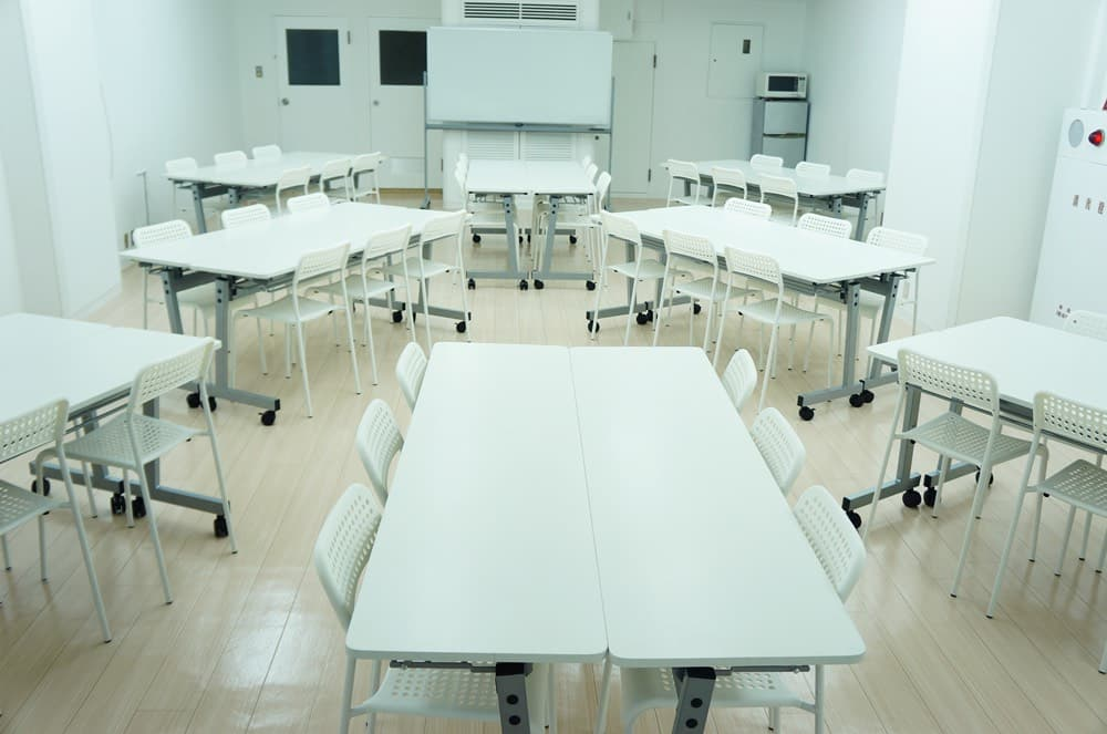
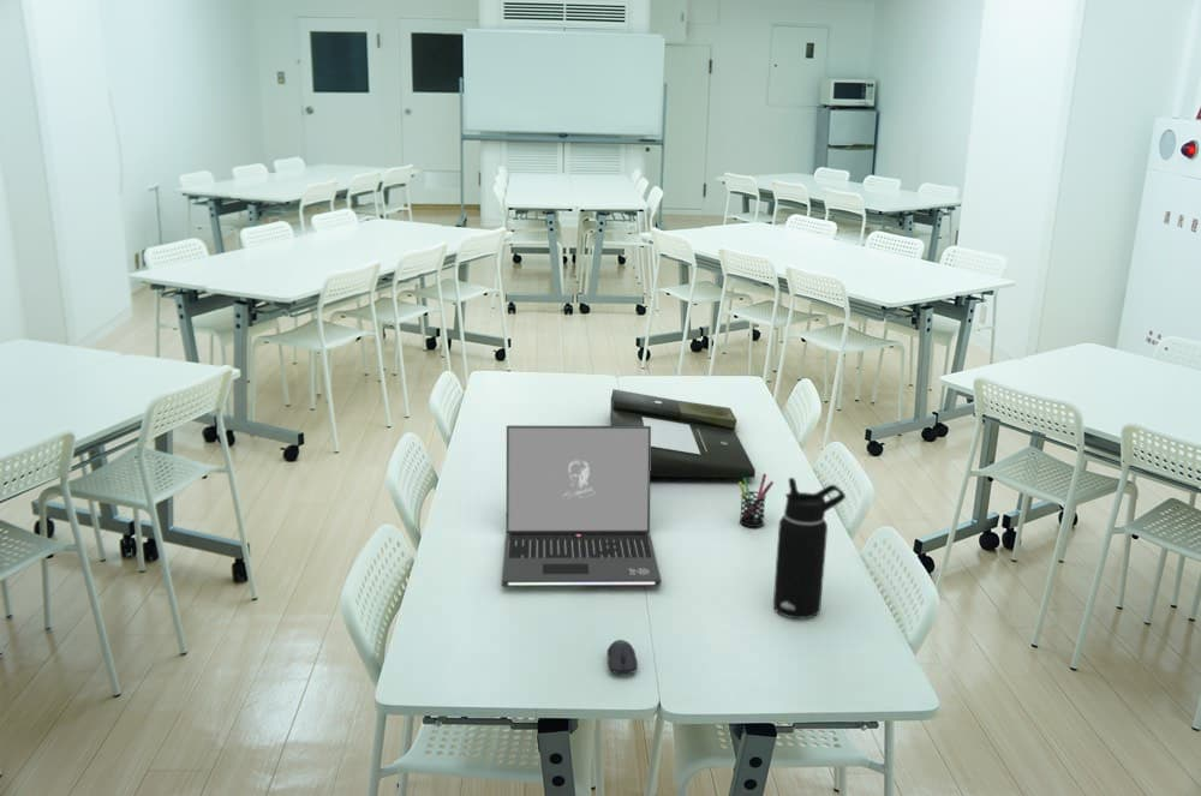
+ pen holder [737,473,775,528]
+ computer mouse [607,639,639,675]
+ document tray [609,388,757,479]
+ water bottle [772,477,847,620]
+ laptop [501,425,663,587]
